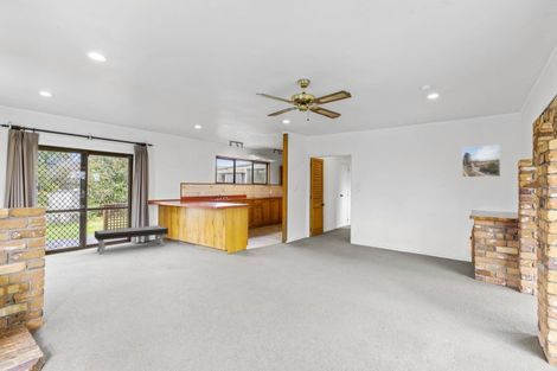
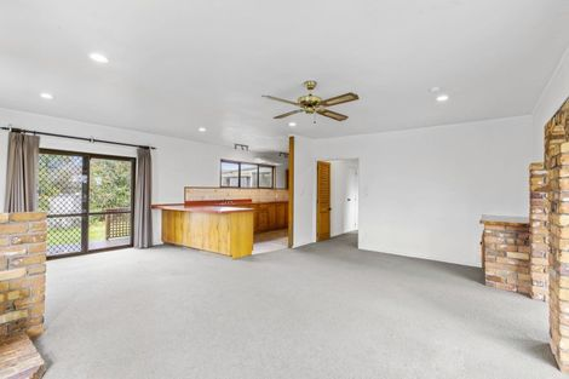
- bench [94,224,169,255]
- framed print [461,143,501,178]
